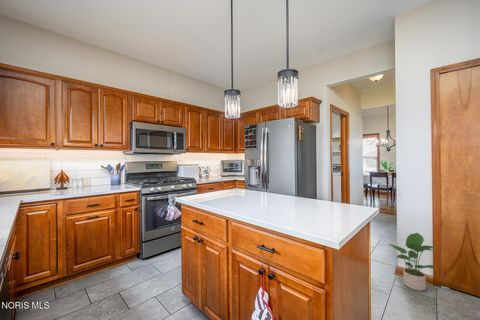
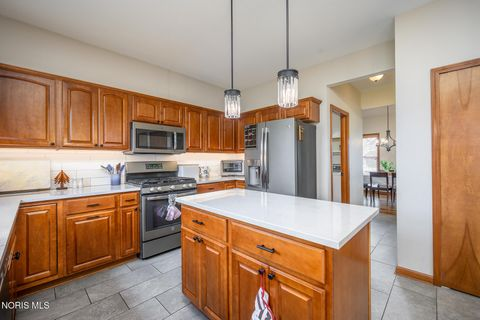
- potted plant [388,232,437,292]
